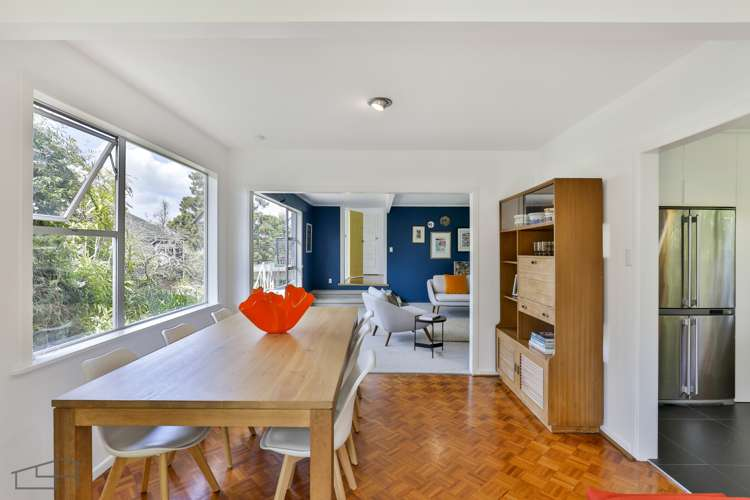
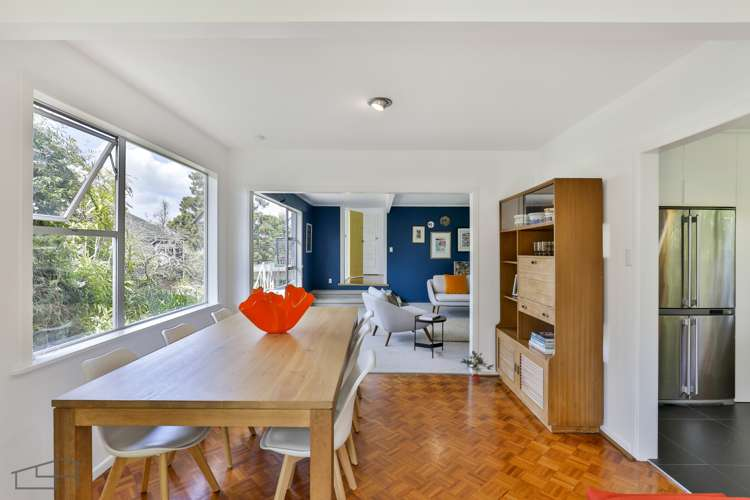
+ potted plant [459,350,495,384]
